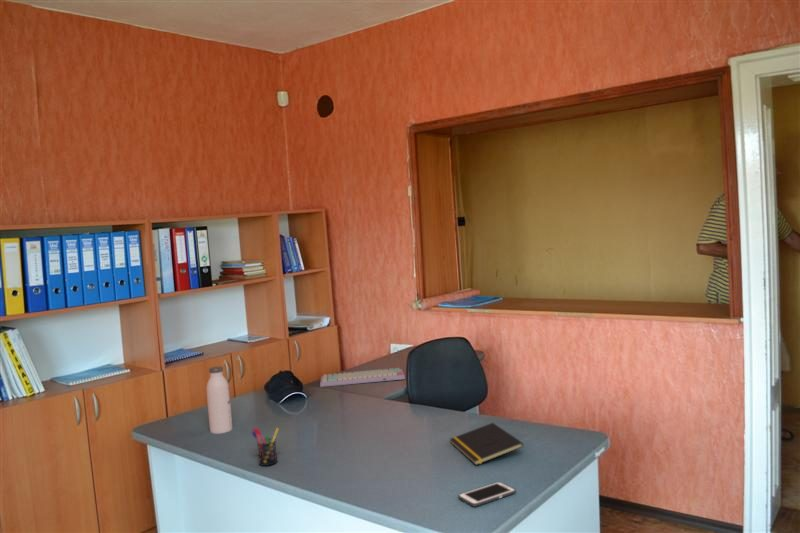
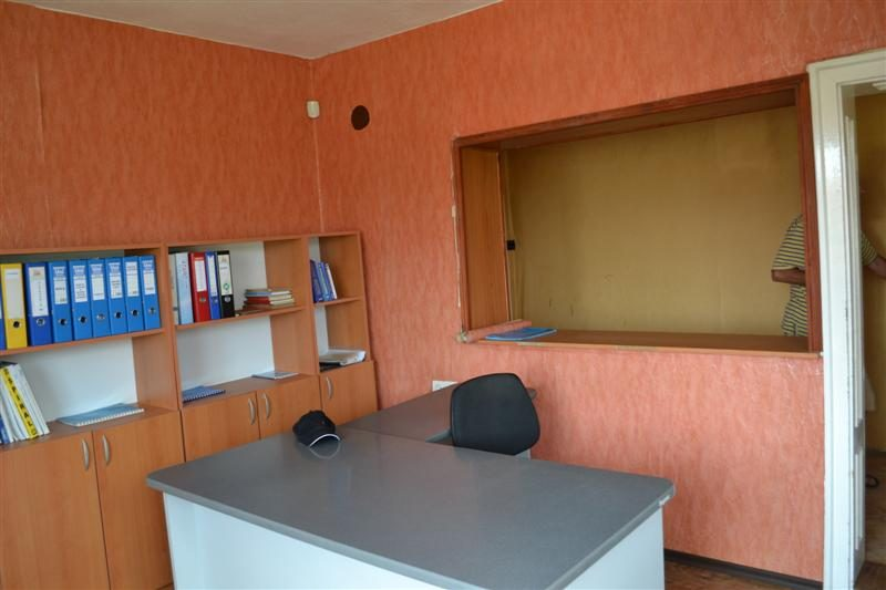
- keyboard [319,367,406,388]
- notepad [449,422,525,466]
- cell phone [458,481,517,508]
- water bottle [206,365,233,435]
- pen holder [251,426,280,467]
